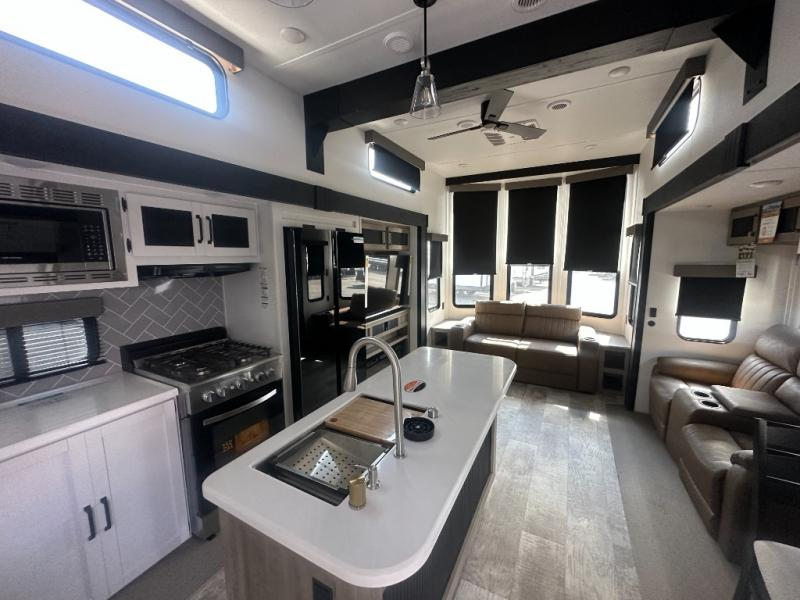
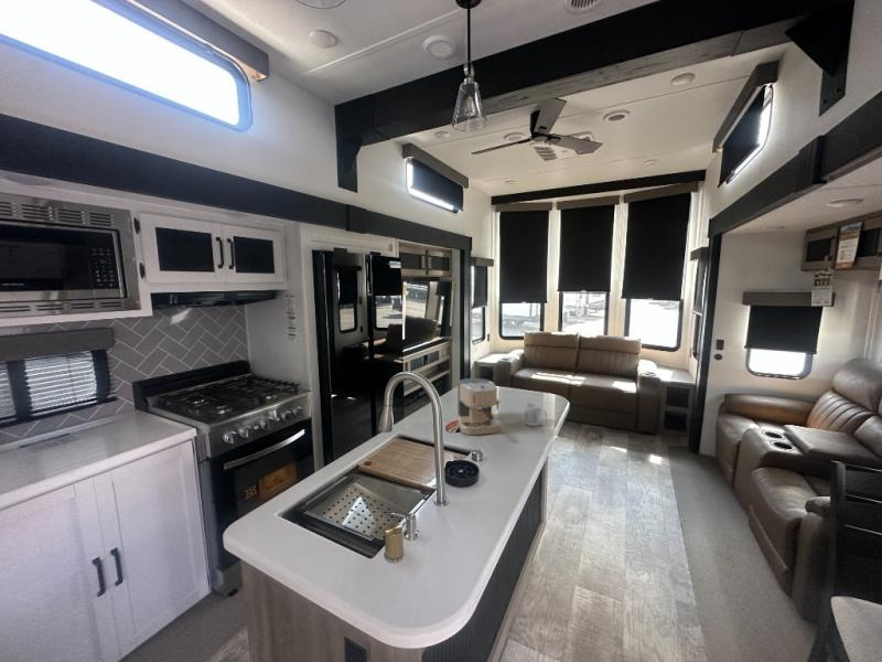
+ mug [523,402,548,427]
+ coffee maker [455,377,503,436]
